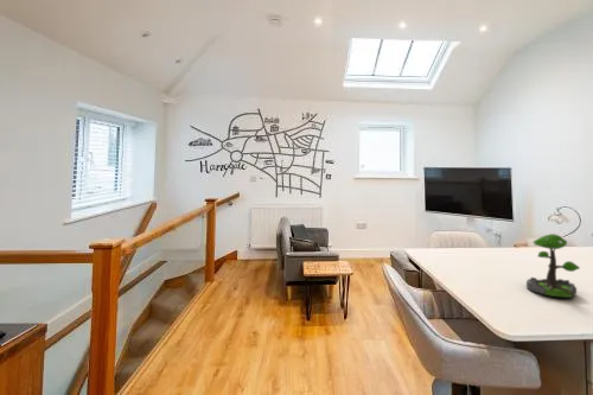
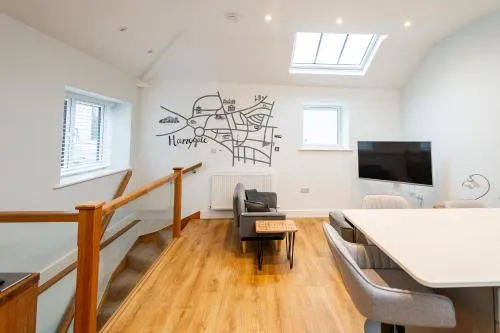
- plant [525,232,581,299]
